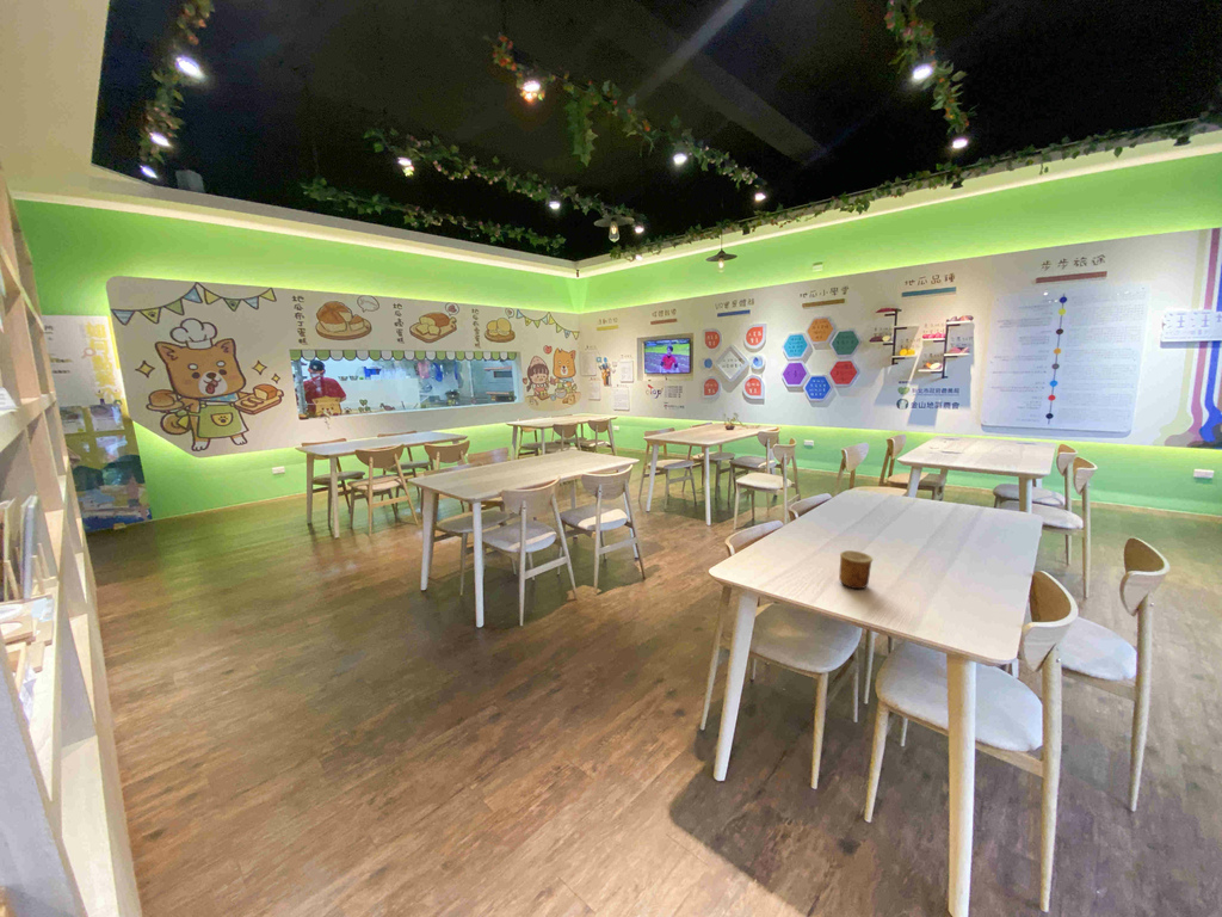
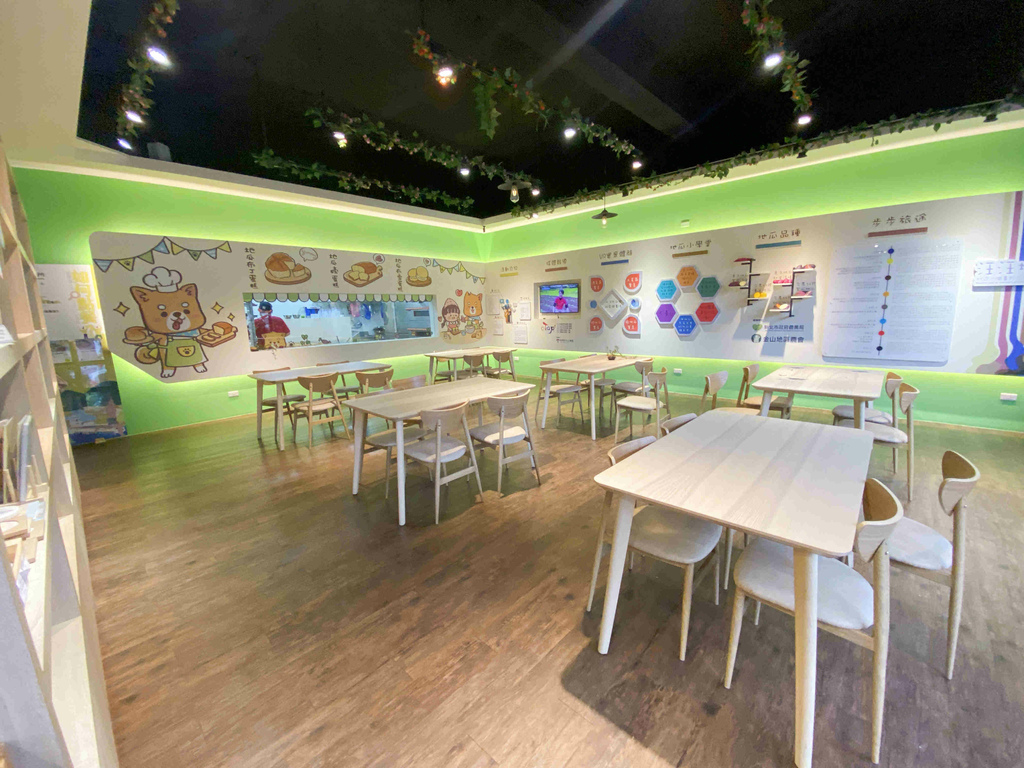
- cup [838,549,874,591]
